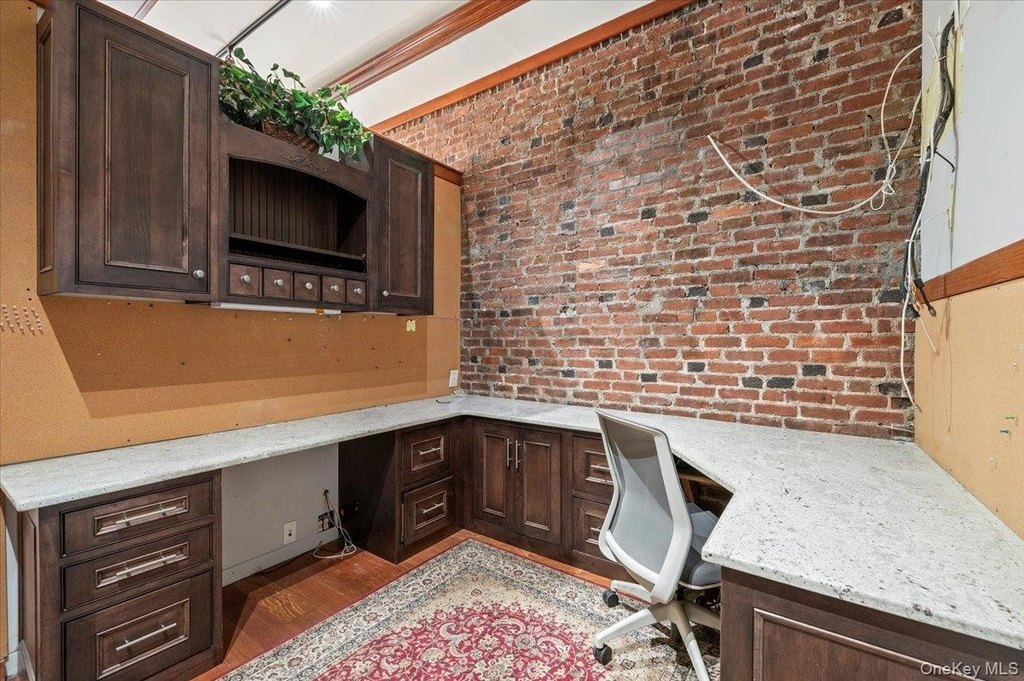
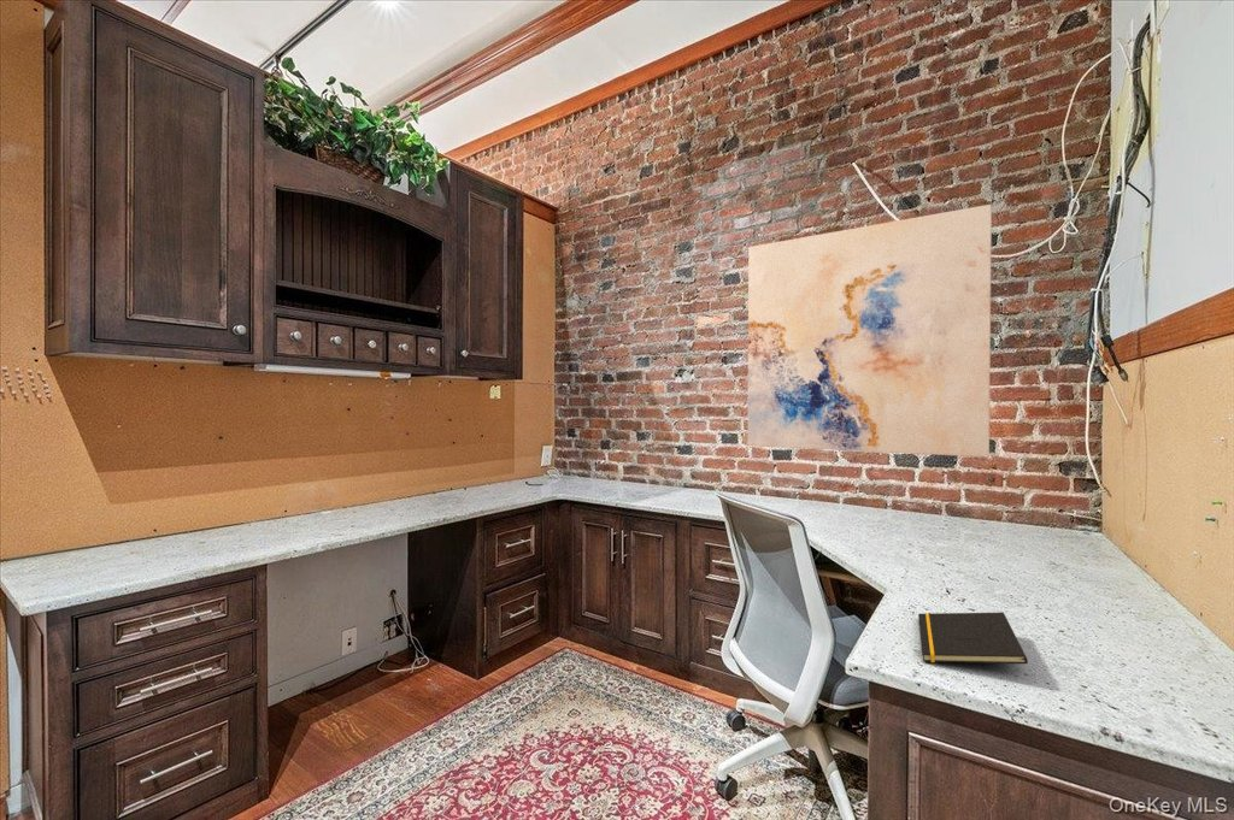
+ notepad [917,612,1029,665]
+ wall art [746,203,993,459]
